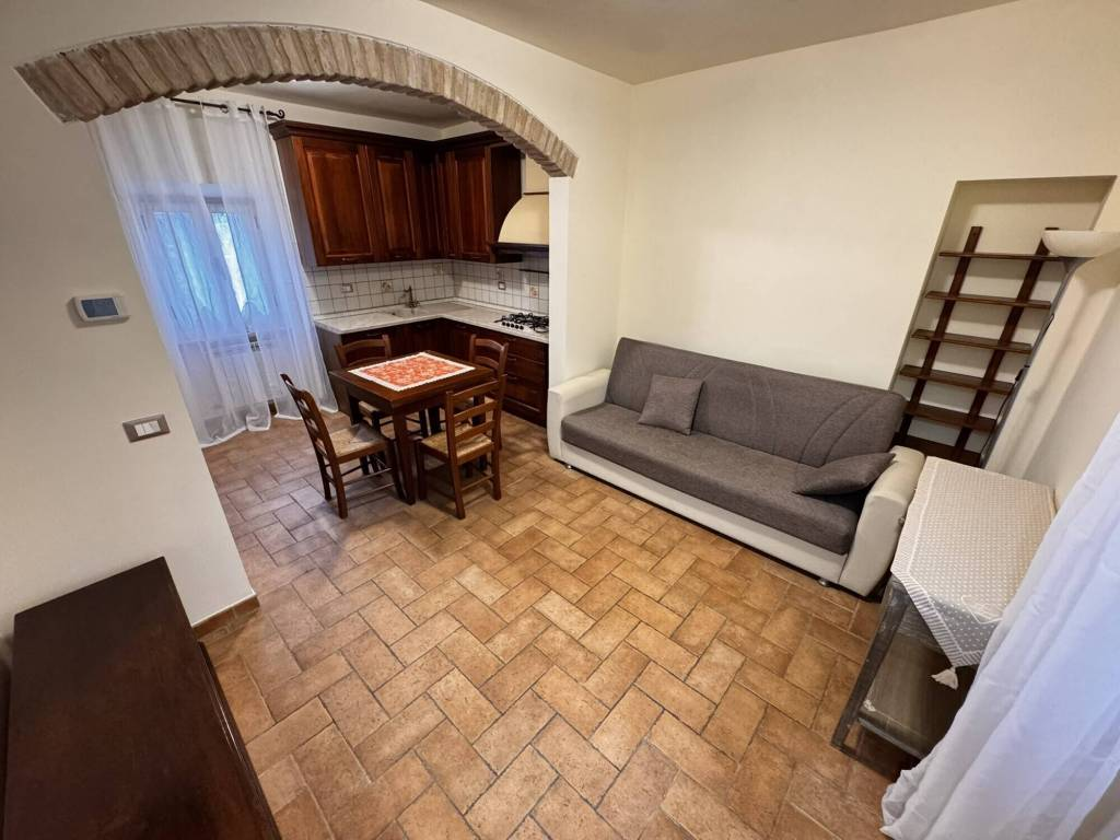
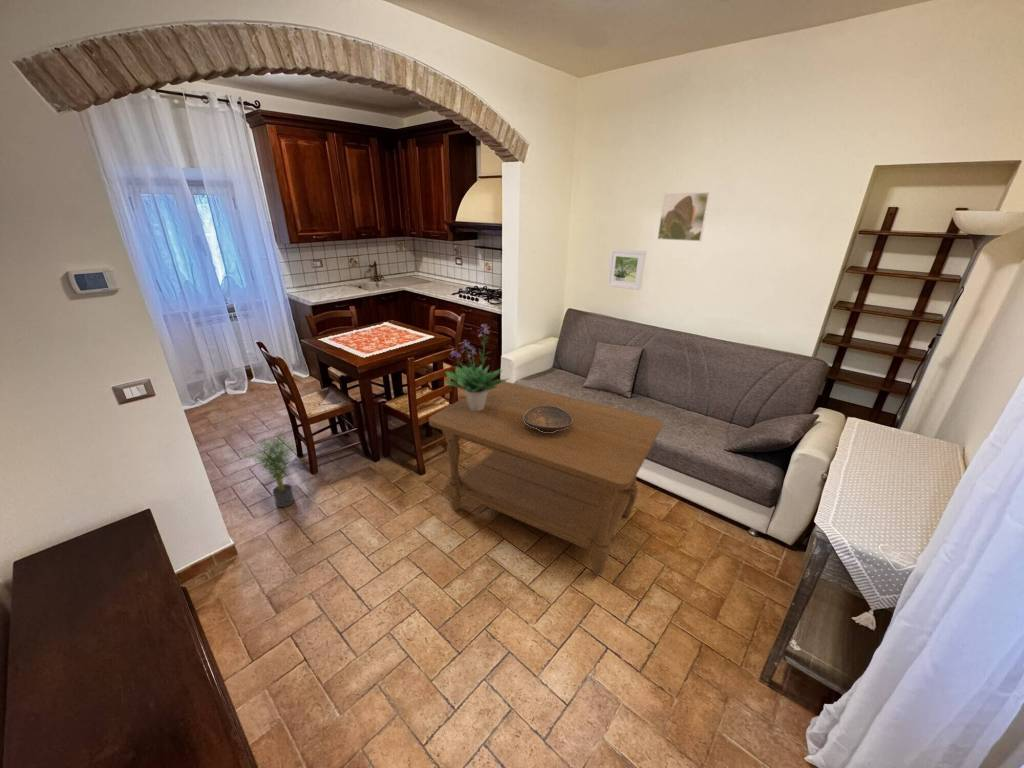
+ potted plant [443,323,511,411]
+ coffee table [428,381,663,577]
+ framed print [606,248,647,291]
+ potted plant [242,425,302,508]
+ decorative bowl [524,405,573,432]
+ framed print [656,191,711,242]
